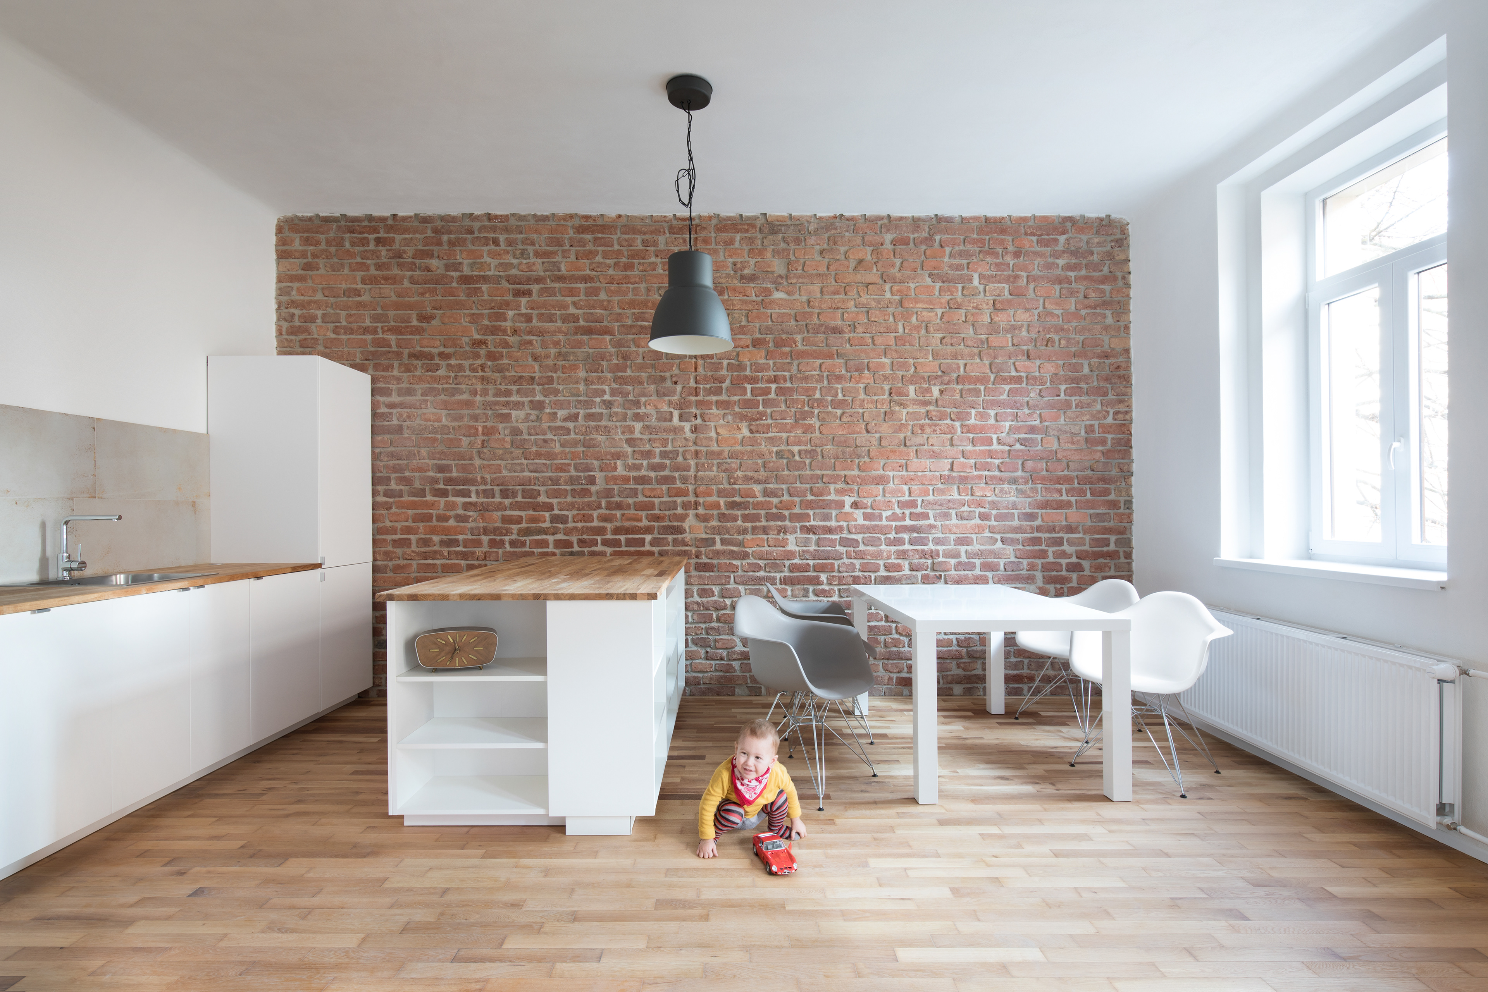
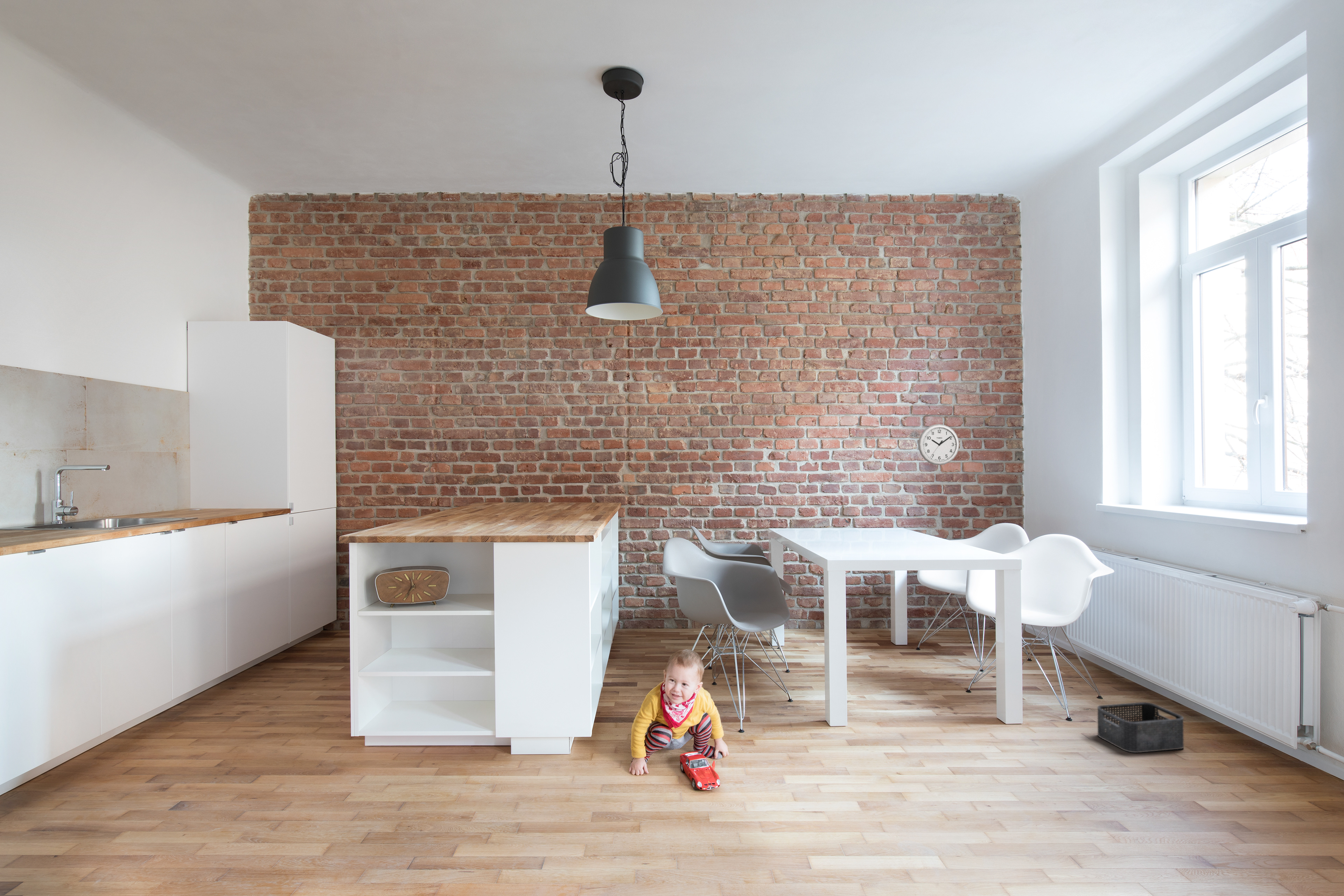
+ wall clock [918,424,960,465]
+ storage bin [1097,702,1184,753]
